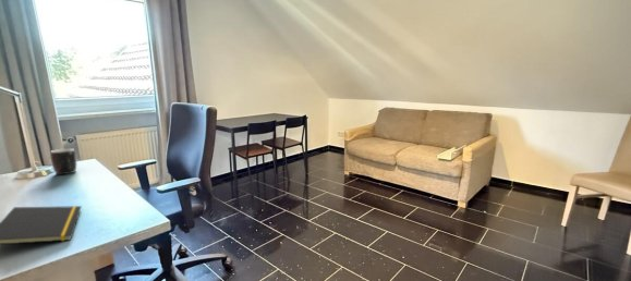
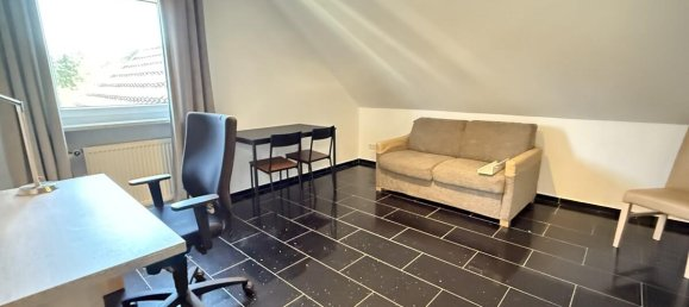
- mug [49,147,78,175]
- notepad [0,205,83,246]
